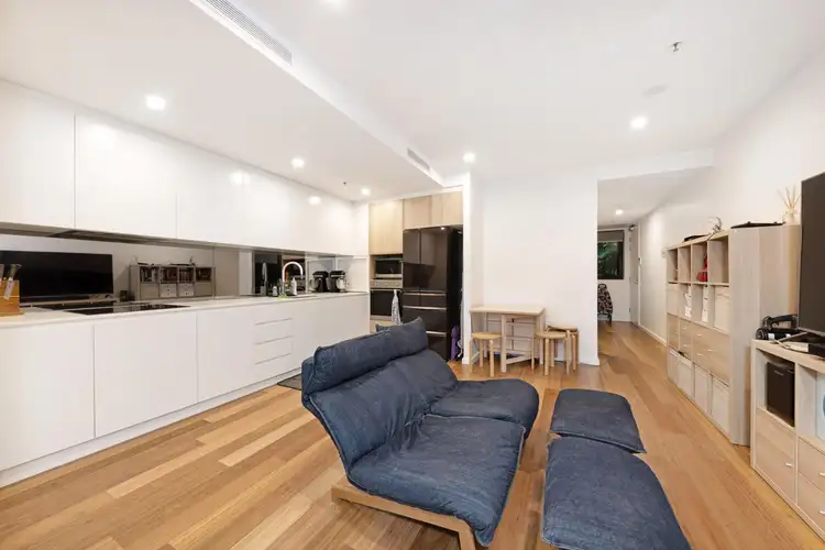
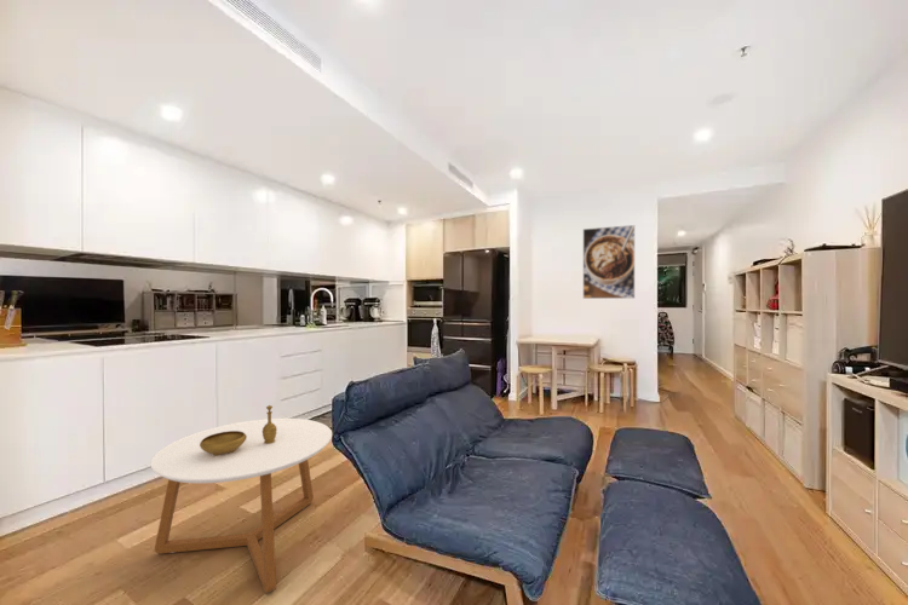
+ decorative bowl [200,404,277,456]
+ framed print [582,224,636,300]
+ coffee table [149,417,333,595]
